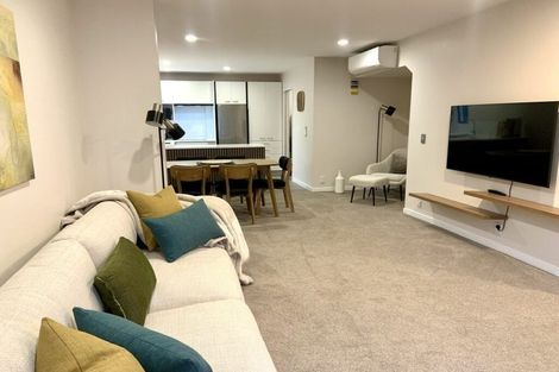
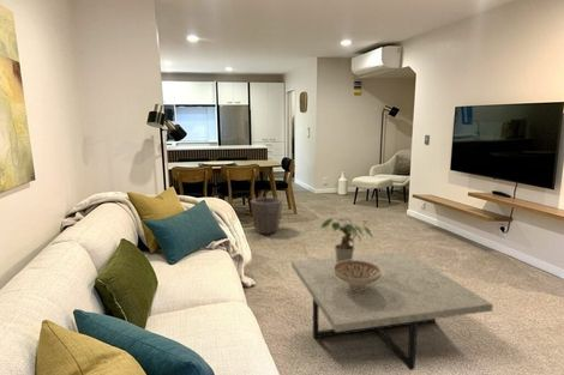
+ coffee table [290,249,494,371]
+ waste bin [250,196,283,235]
+ potted plant [320,216,373,264]
+ decorative bowl [334,260,382,290]
